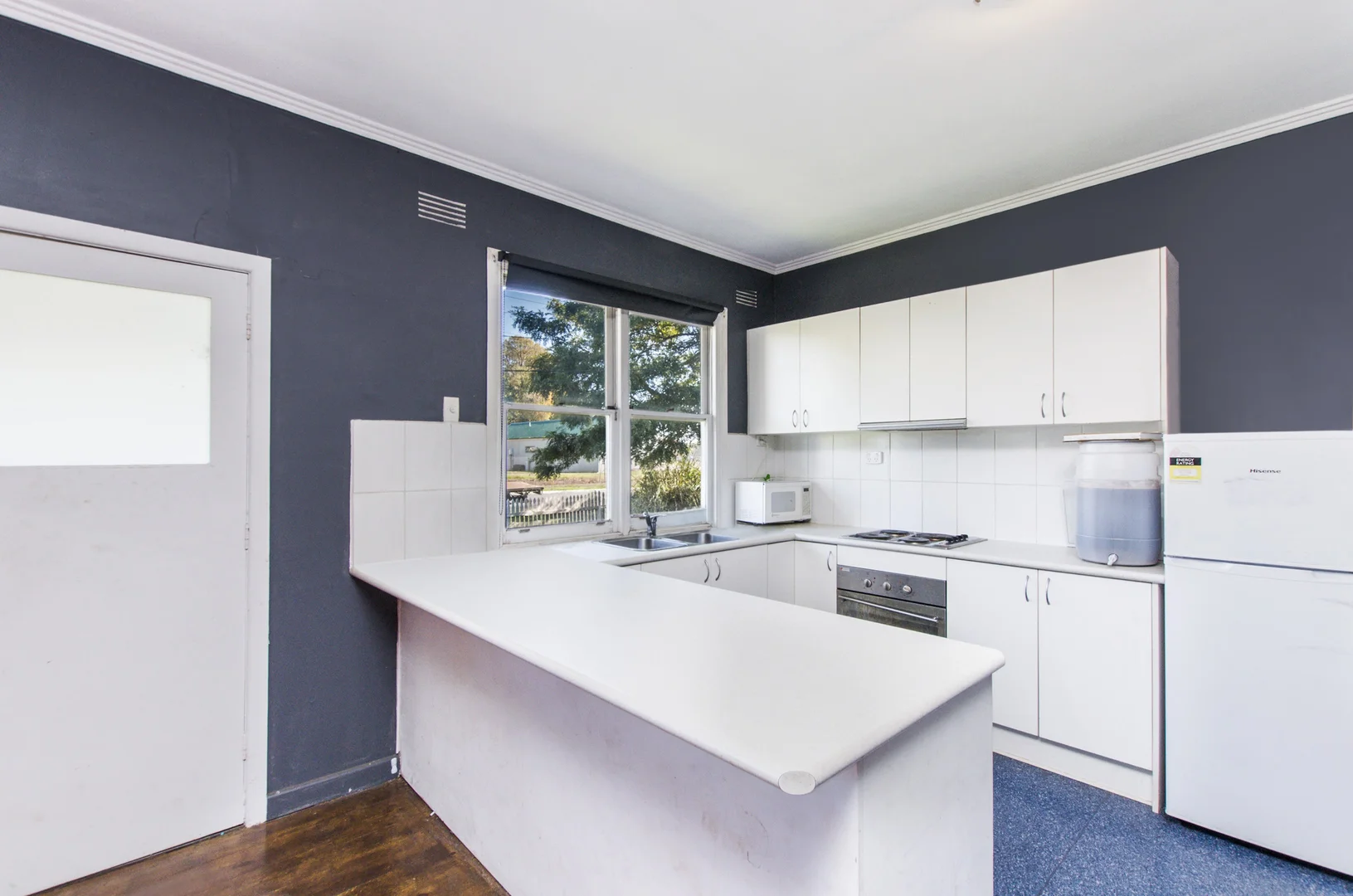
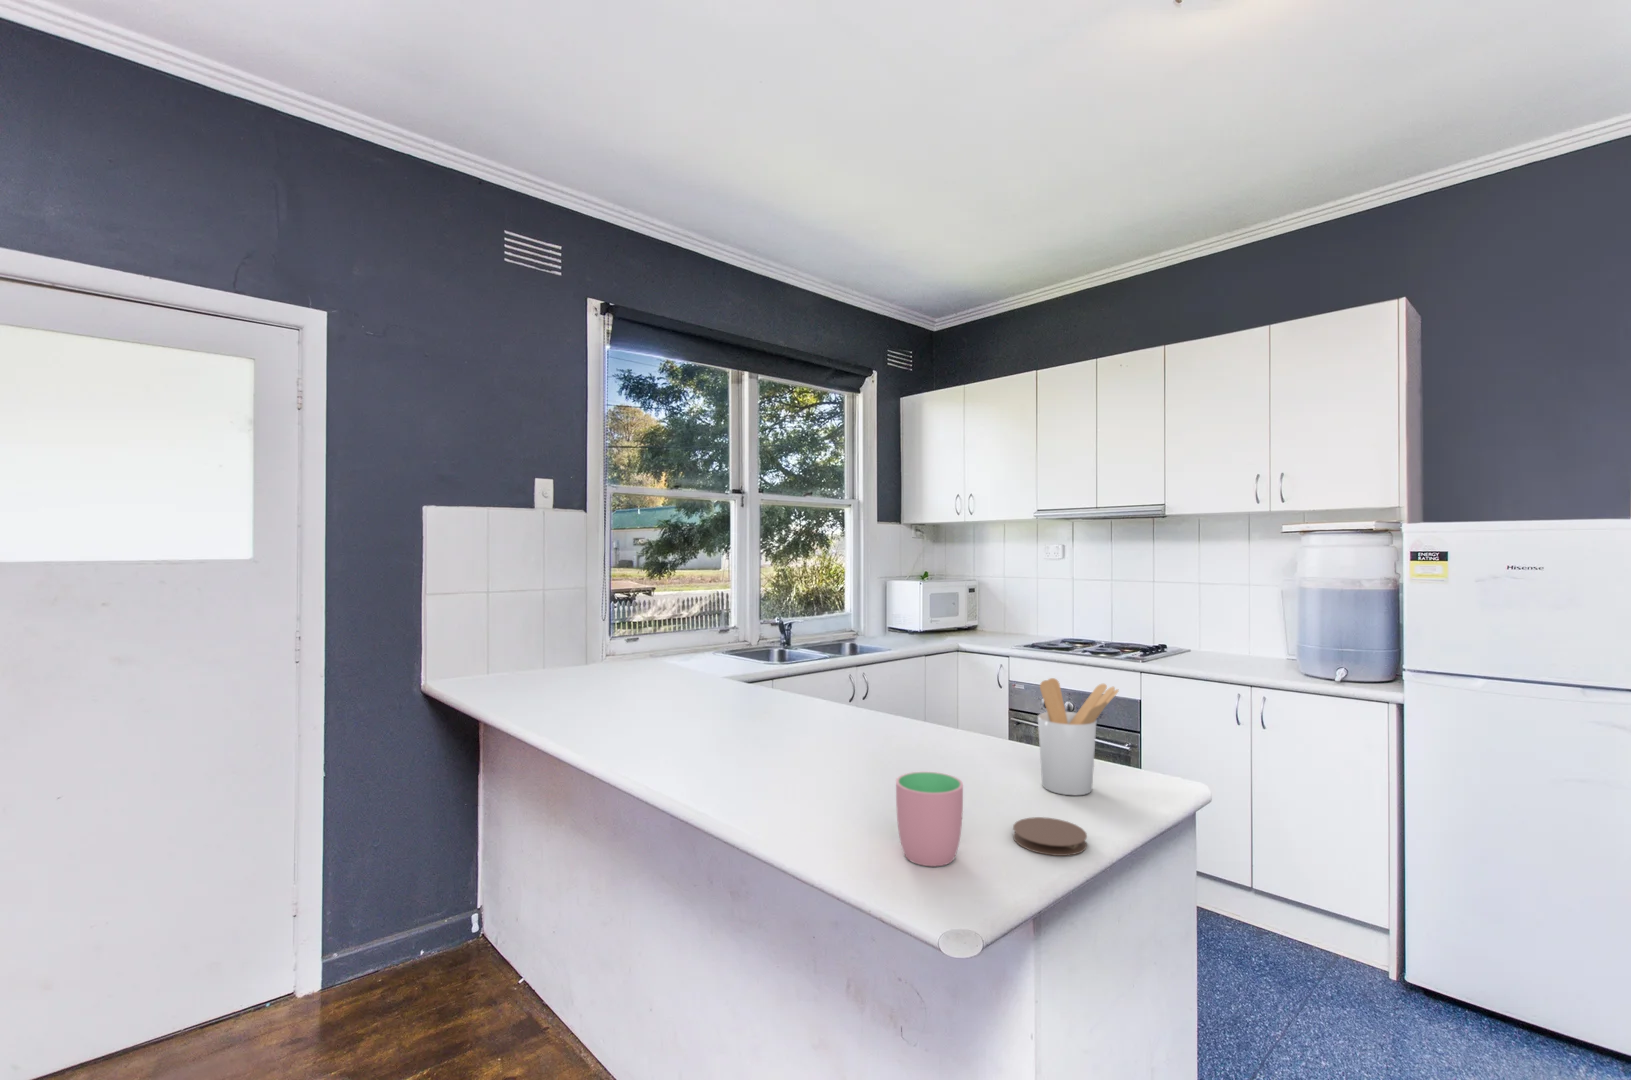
+ cup [894,771,964,867]
+ utensil holder [1037,677,1120,796]
+ coaster [1013,816,1089,857]
